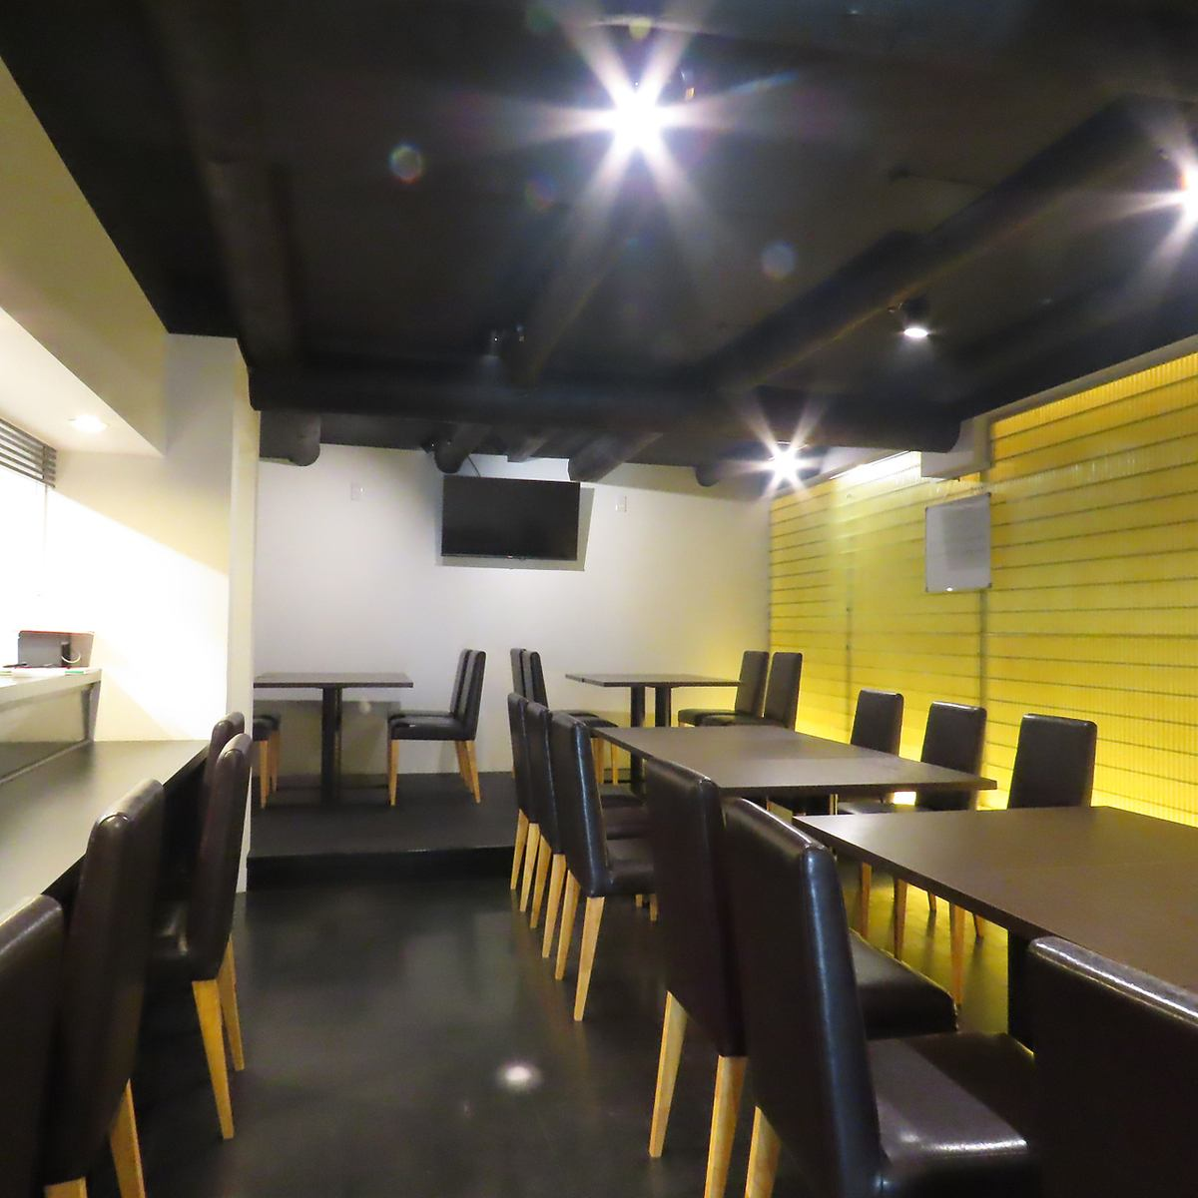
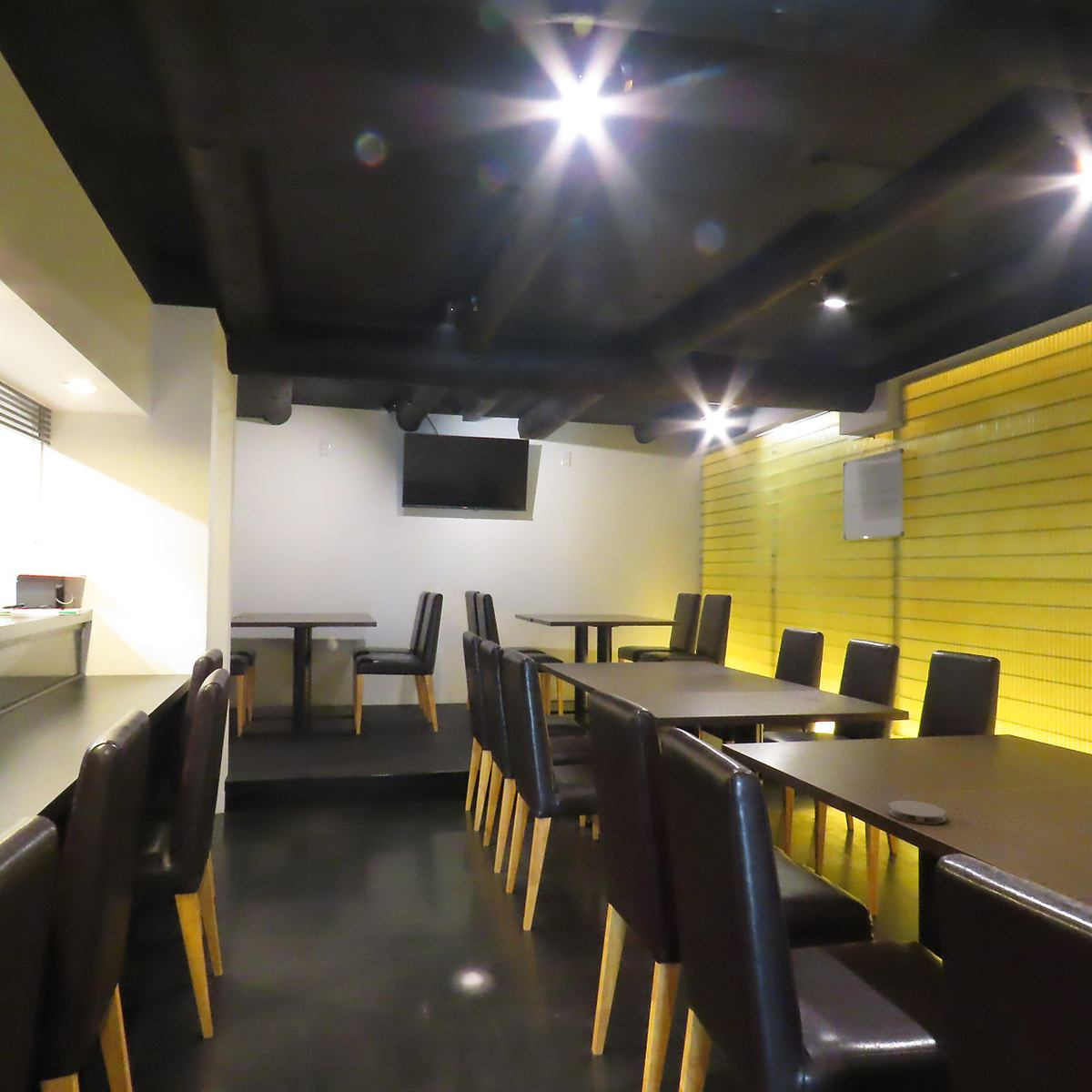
+ coaster [887,800,947,825]
